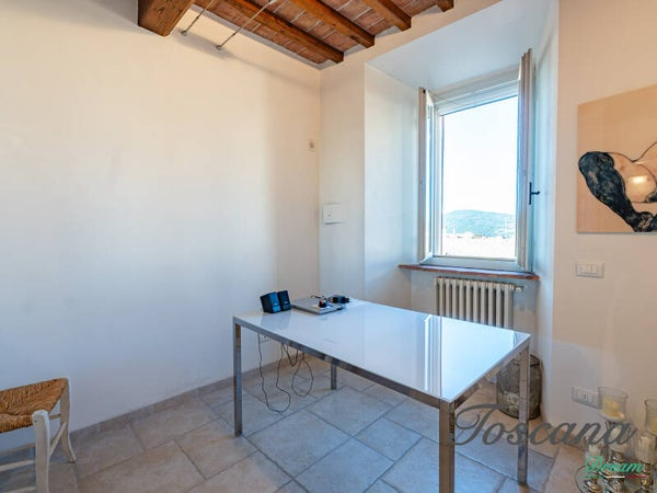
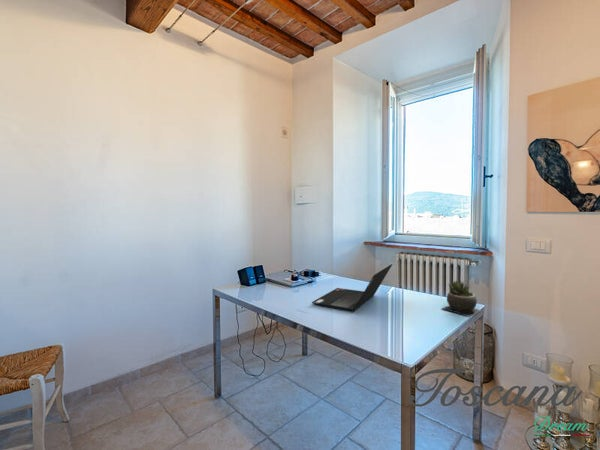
+ succulent plant [440,279,483,318]
+ laptop computer [311,263,393,313]
